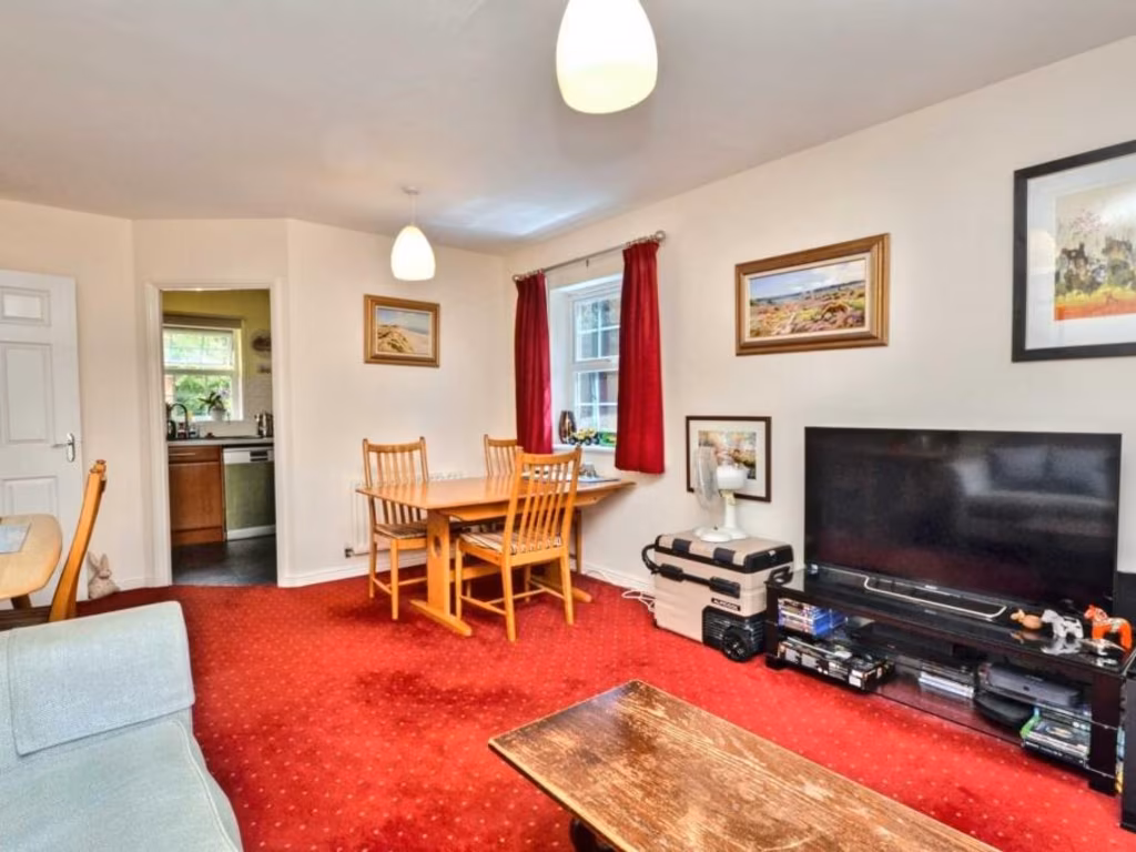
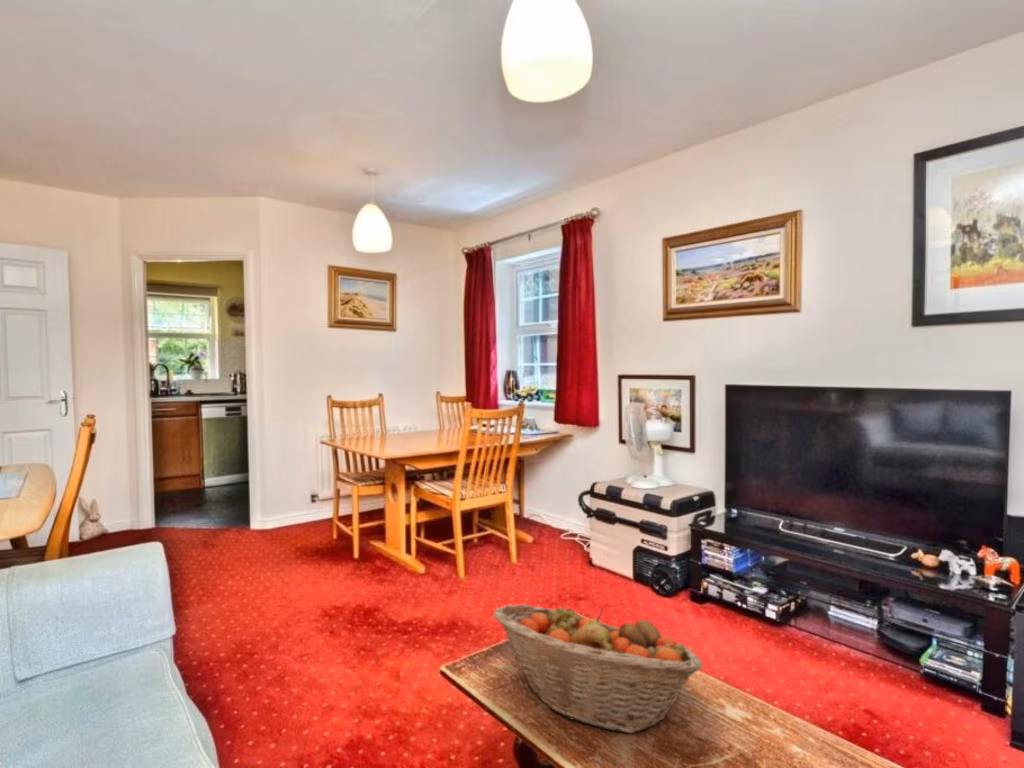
+ fruit basket [492,603,703,734]
